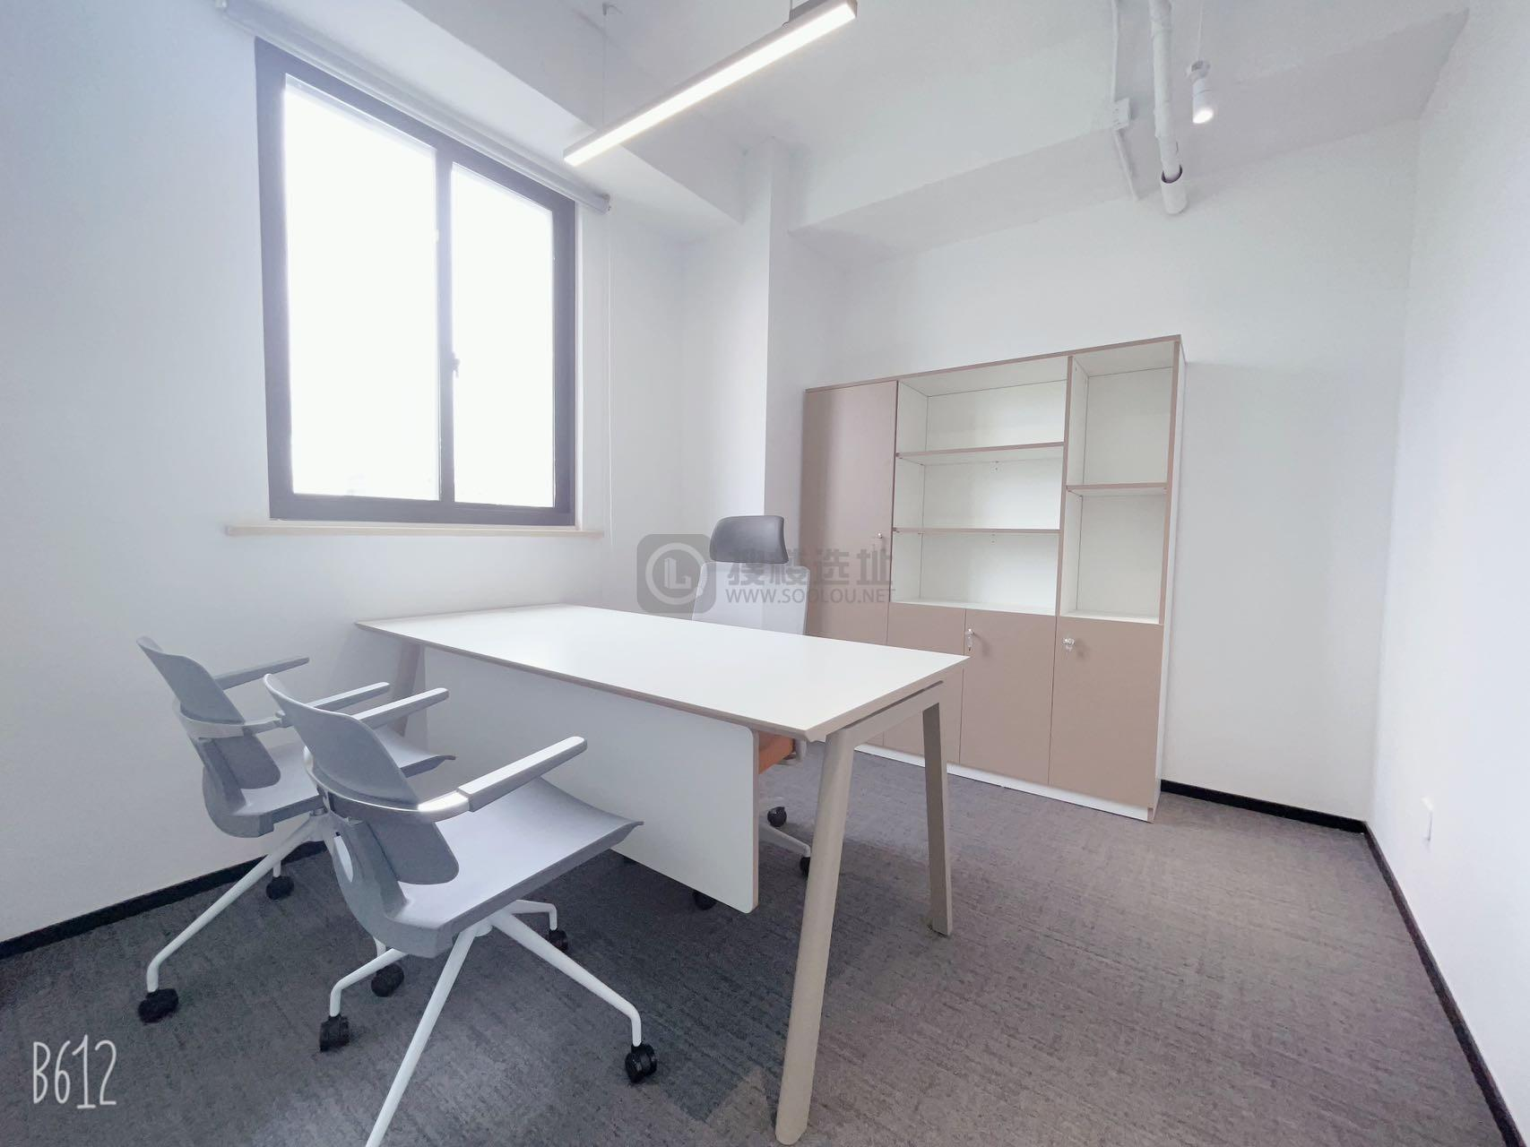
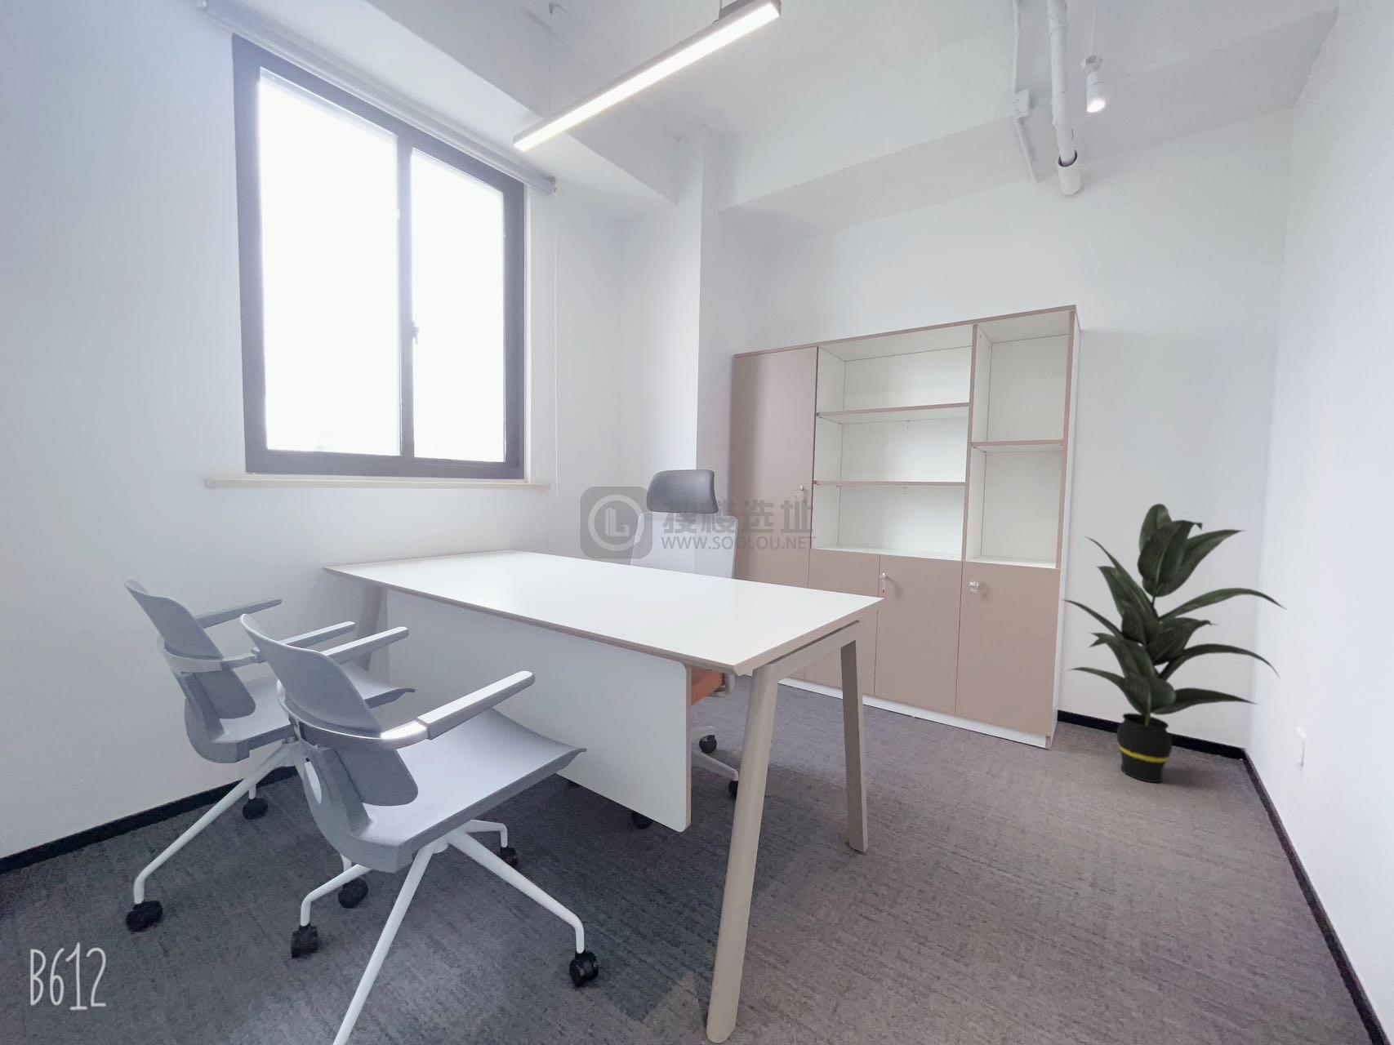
+ indoor plant [1060,503,1289,783]
